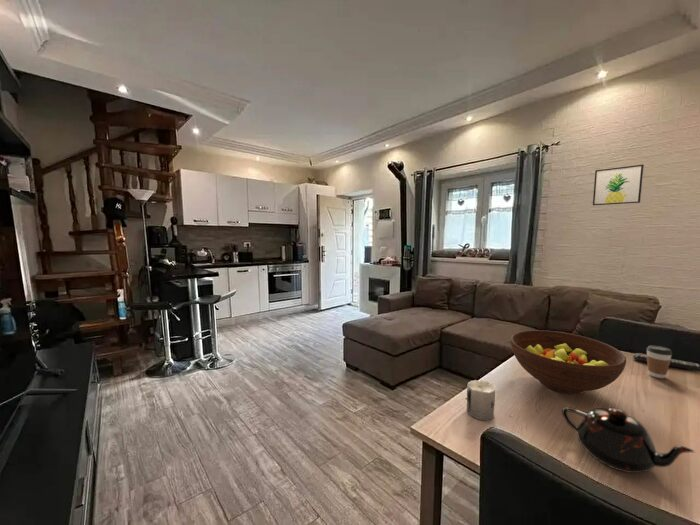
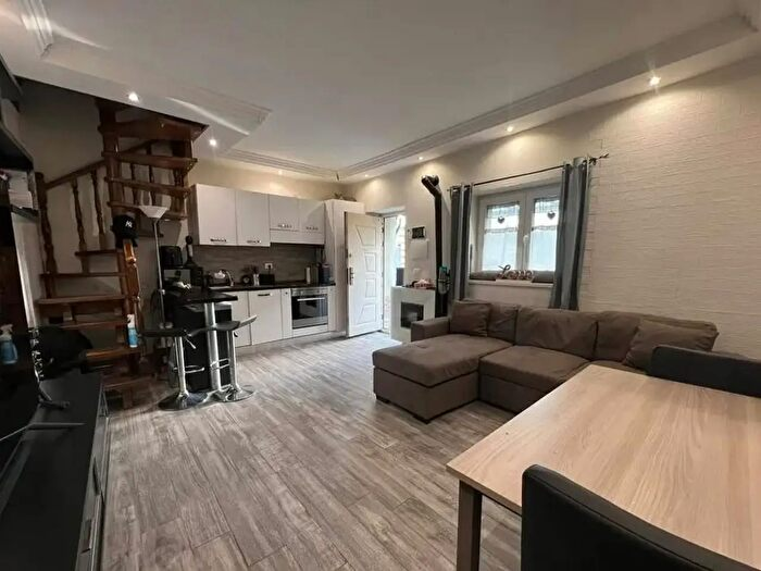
- wall art [592,164,645,206]
- mug [466,379,496,421]
- coffee cup [646,344,673,379]
- teapot [561,406,696,474]
- remote control [632,352,700,373]
- fruit bowl [510,329,627,396]
